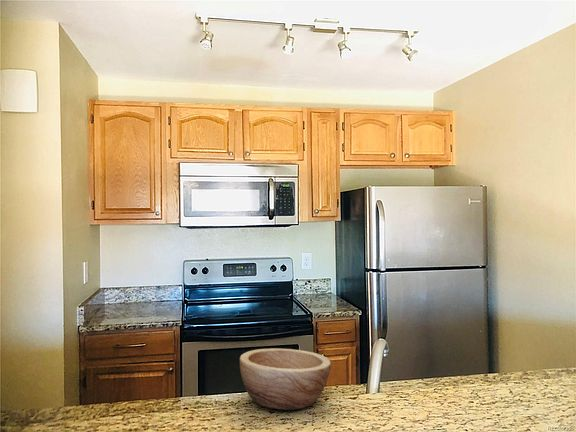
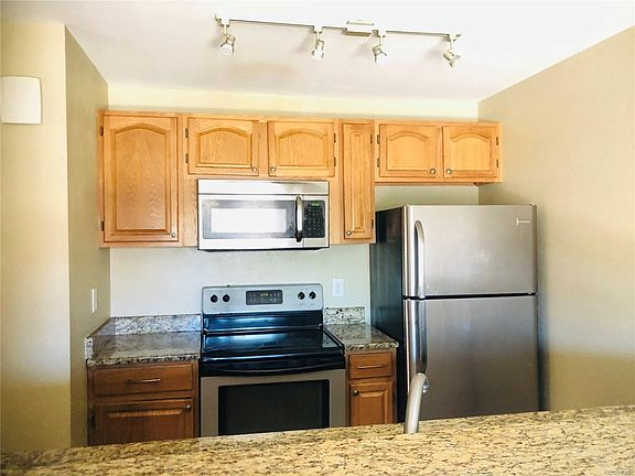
- bowl [239,347,332,411]
